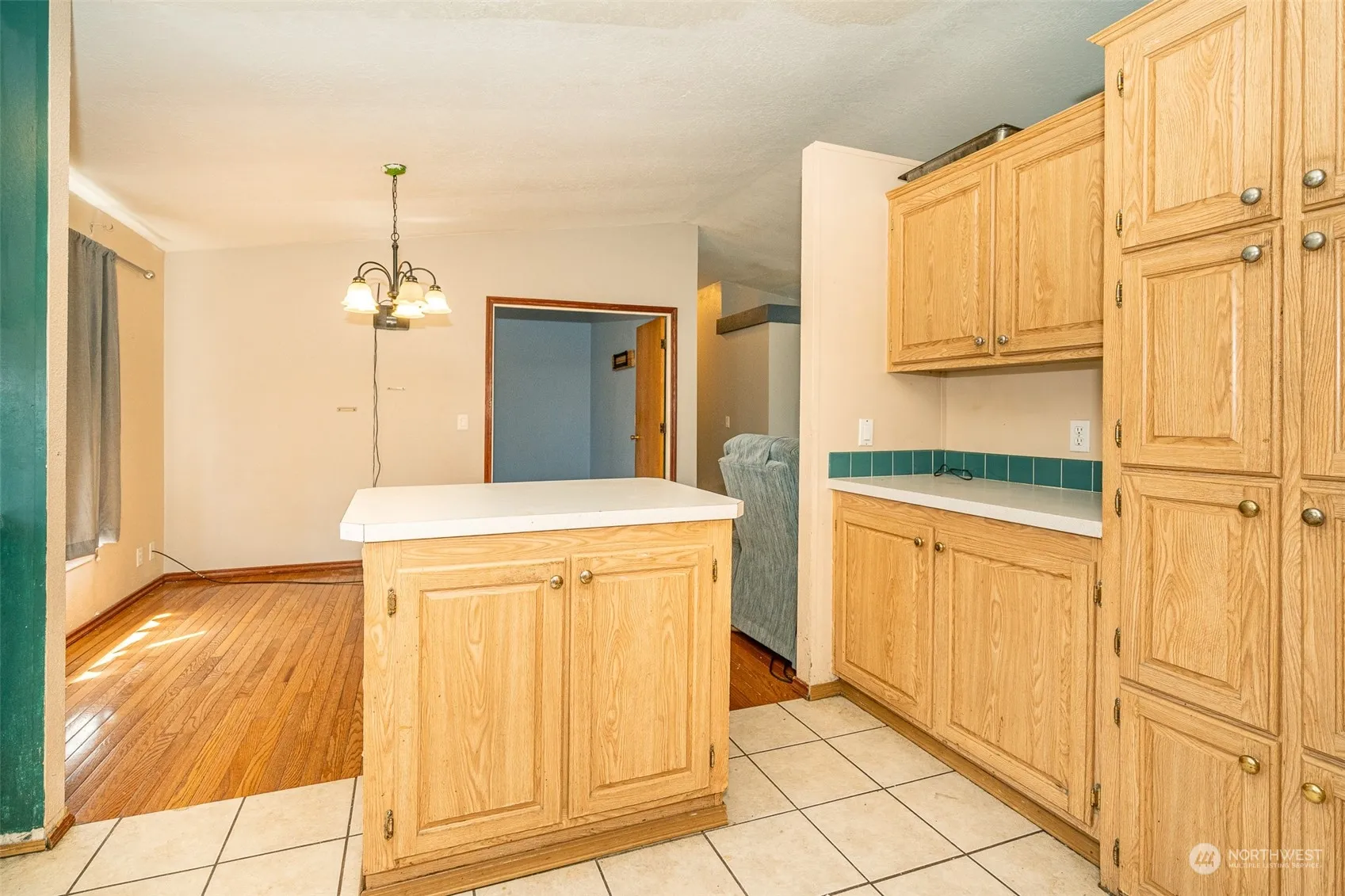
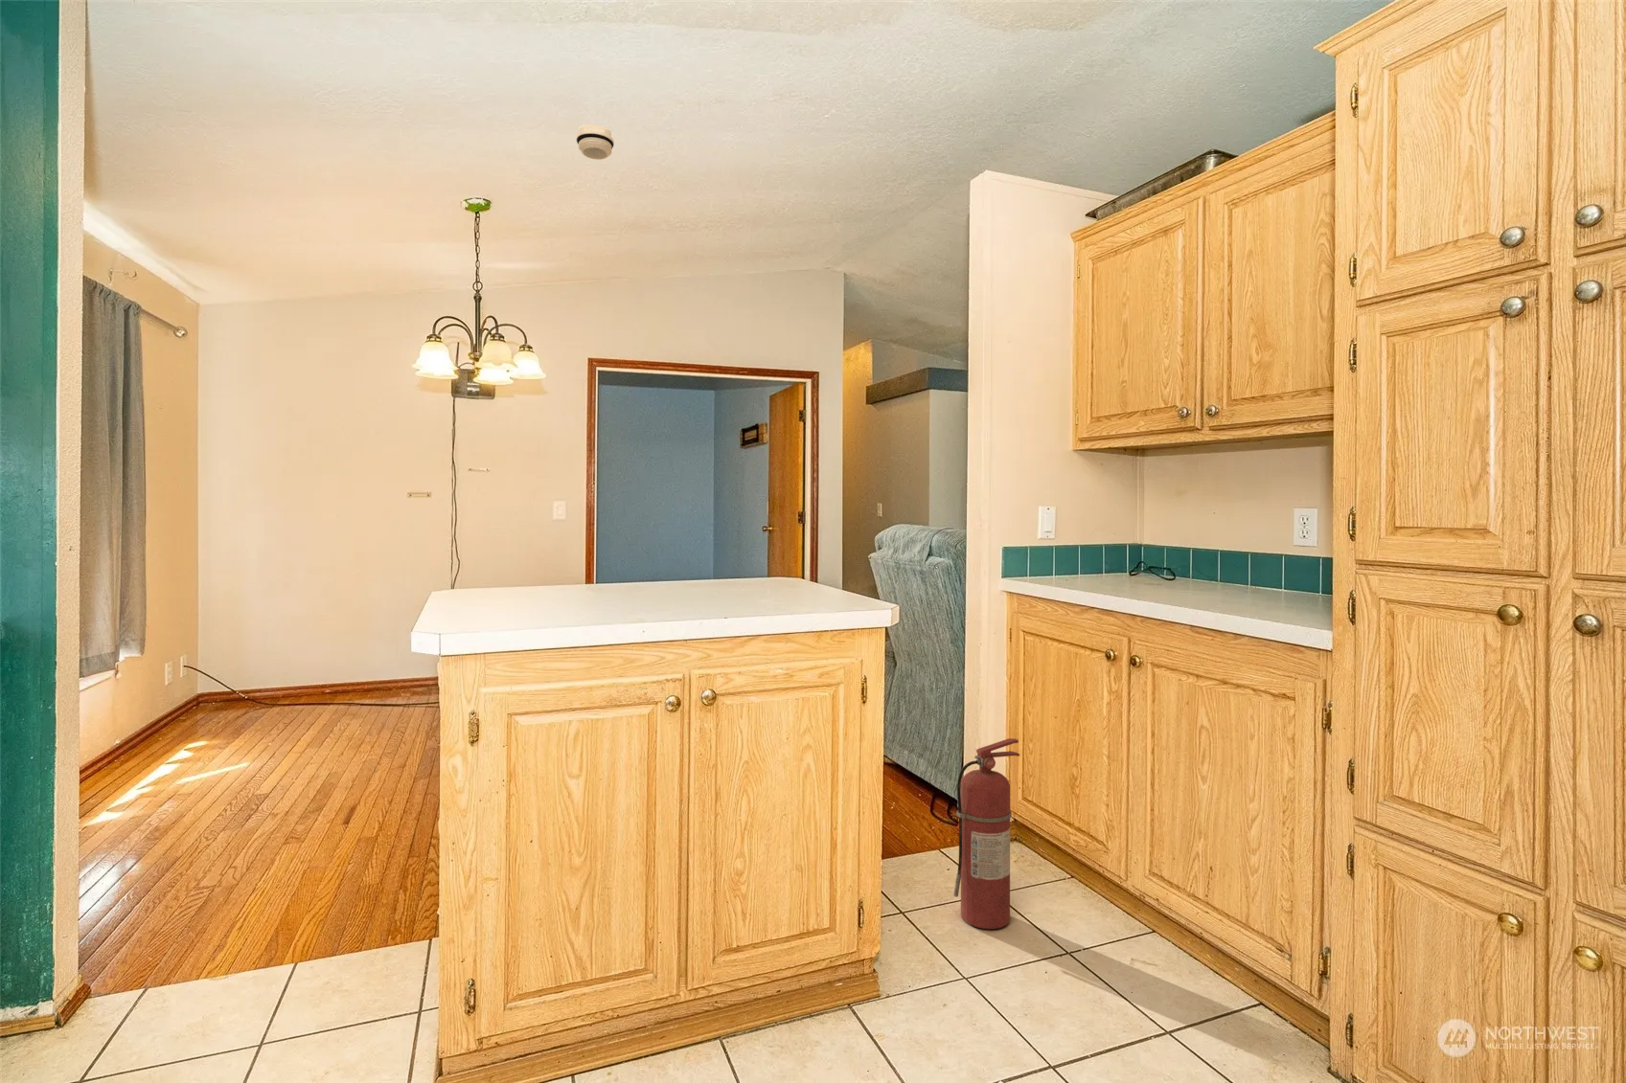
+ smoke detector [575,123,615,161]
+ fire extinguisher [953,737,1020,929]
